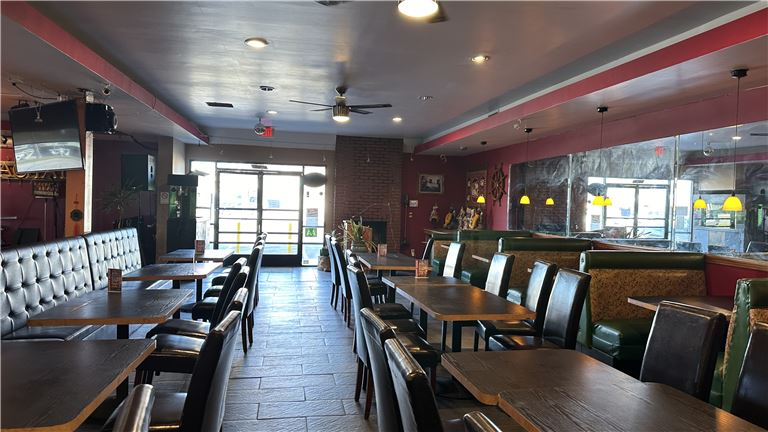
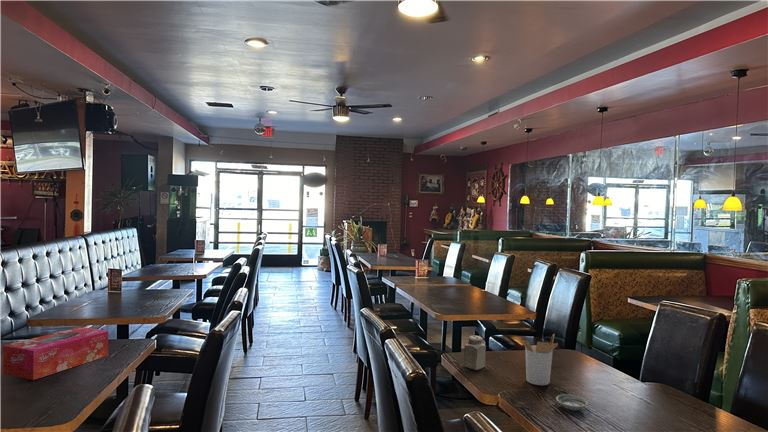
+ tissue box [1,326,109,381]
+ utensil holder [521,333,559,386]
+ salt shaker [463,335,487,371]
+ saucer [555,393,589,411]
